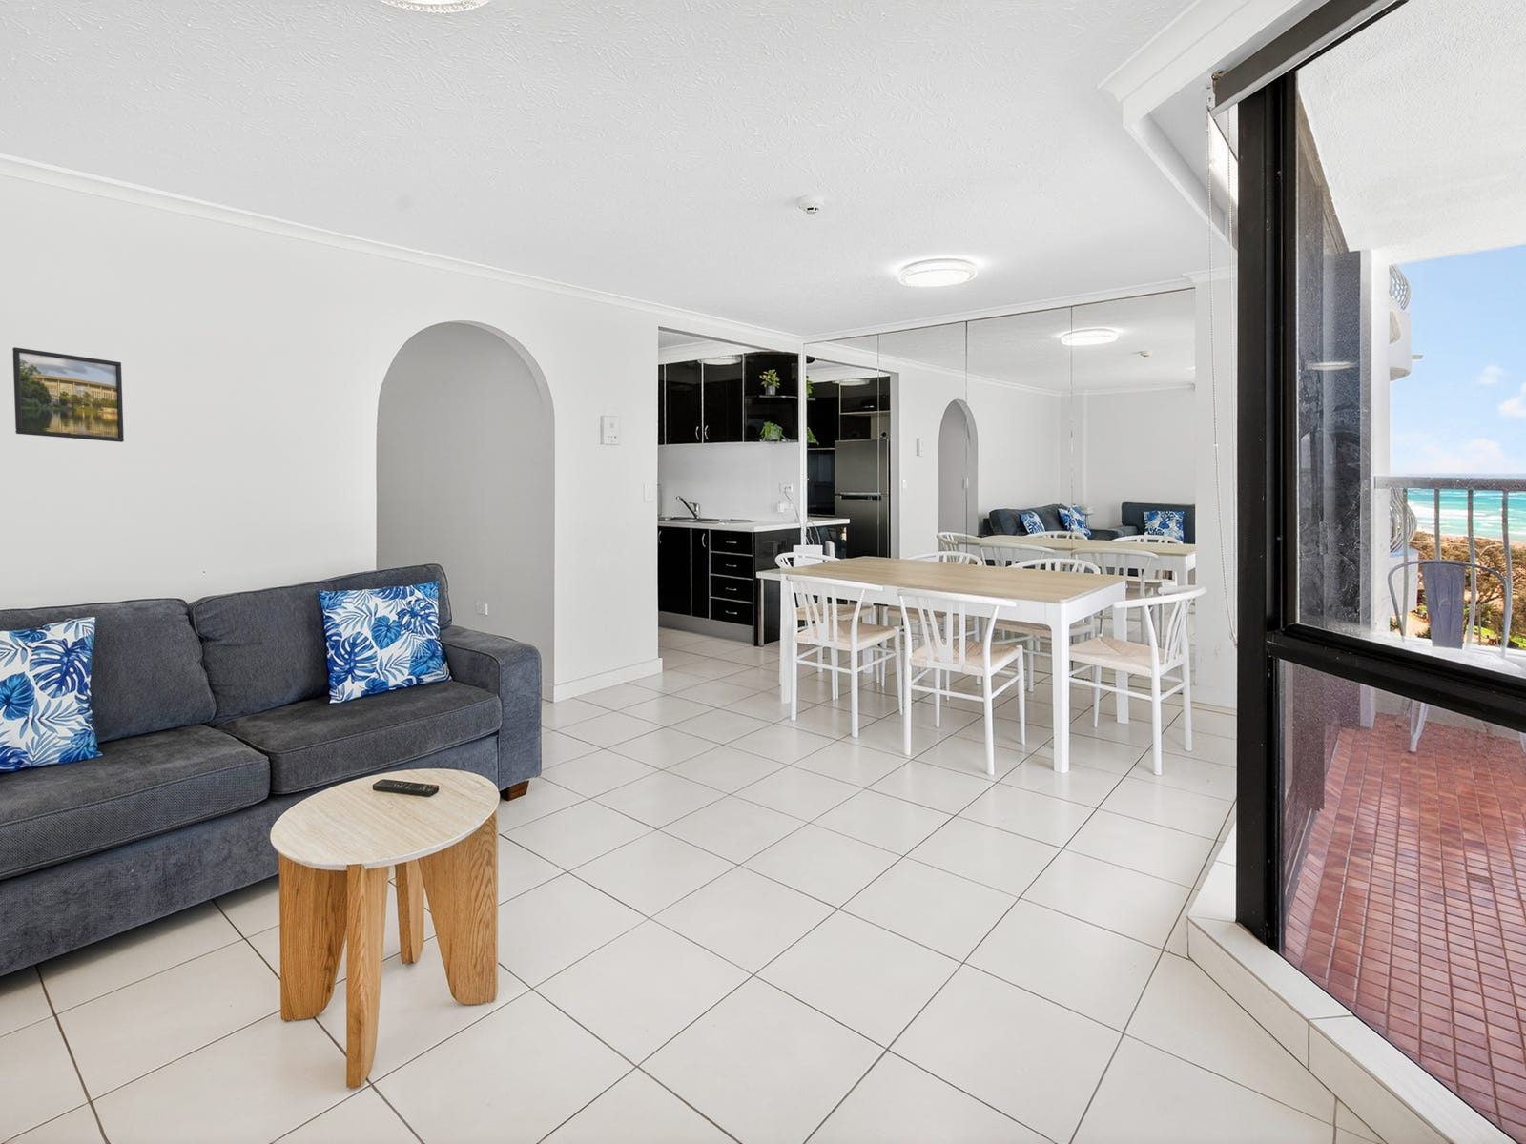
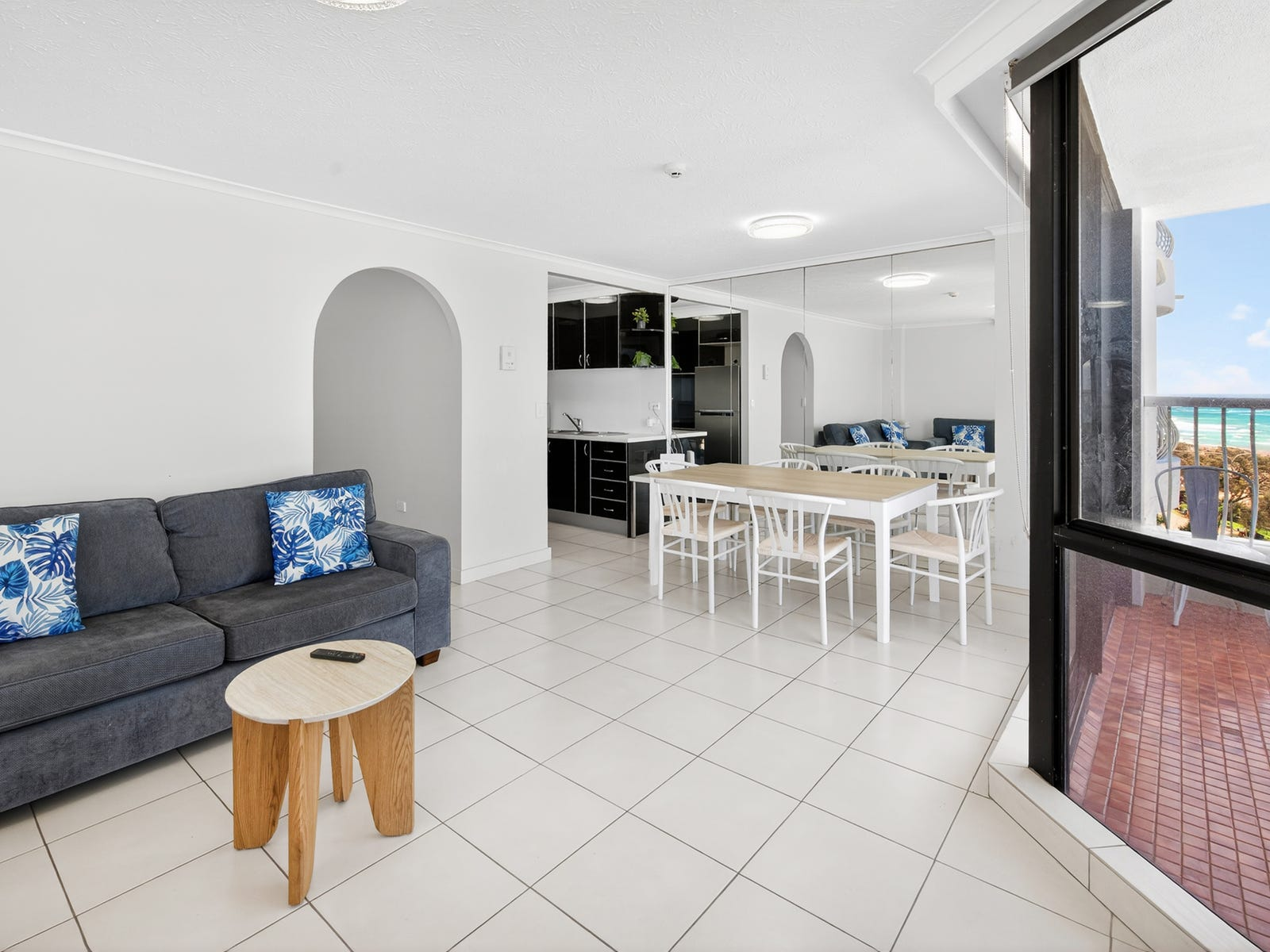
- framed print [12,346,125,443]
